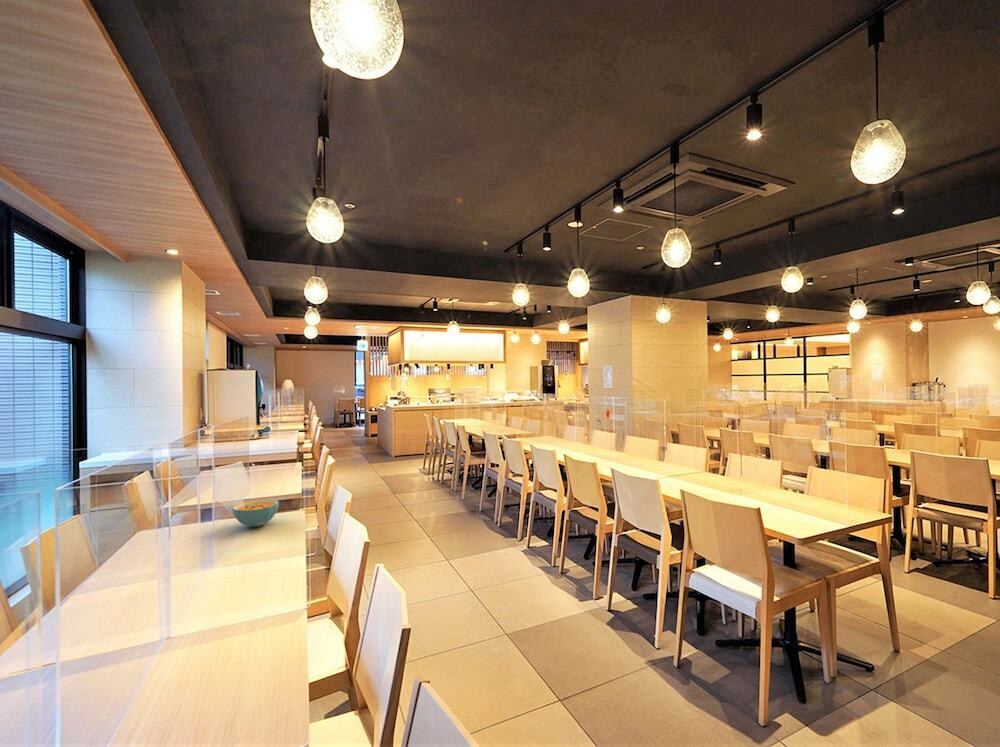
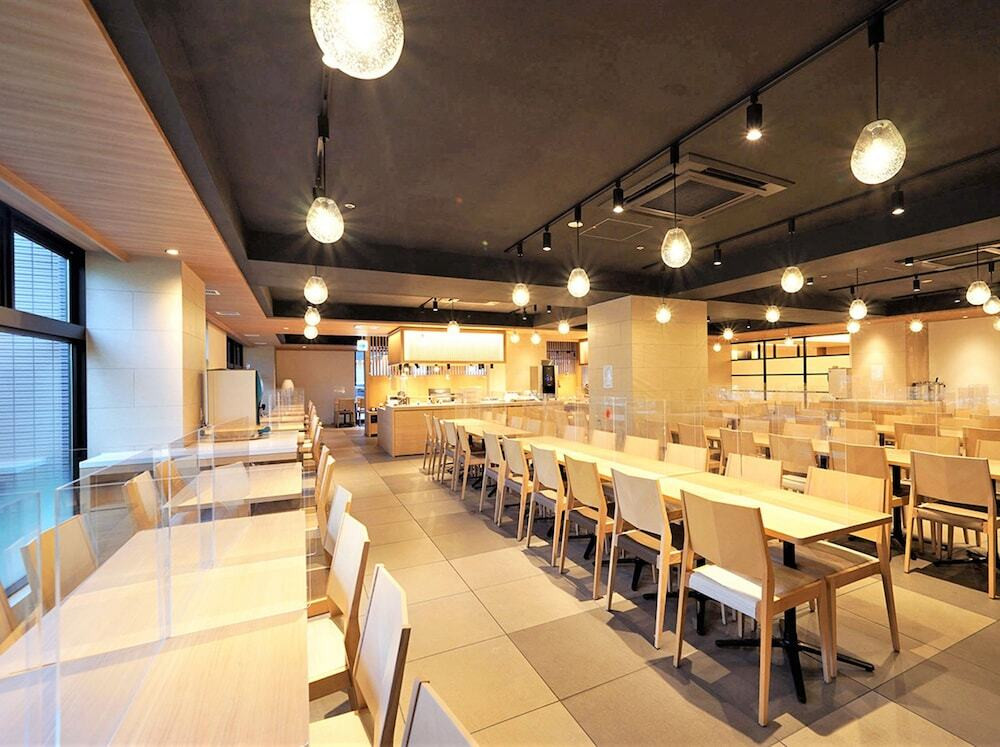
- cereal bowl [231,499,280,528]
